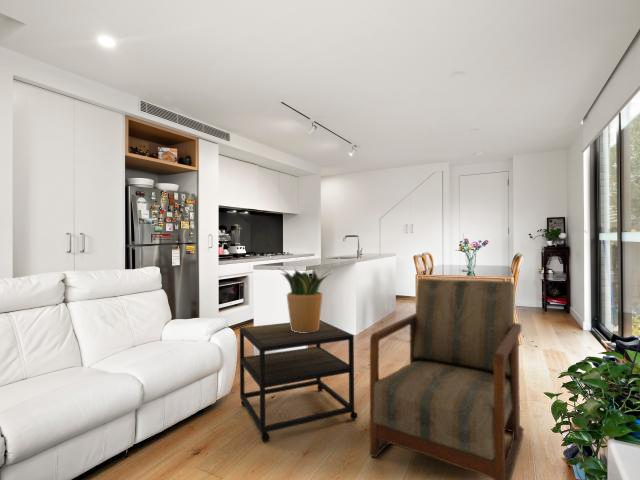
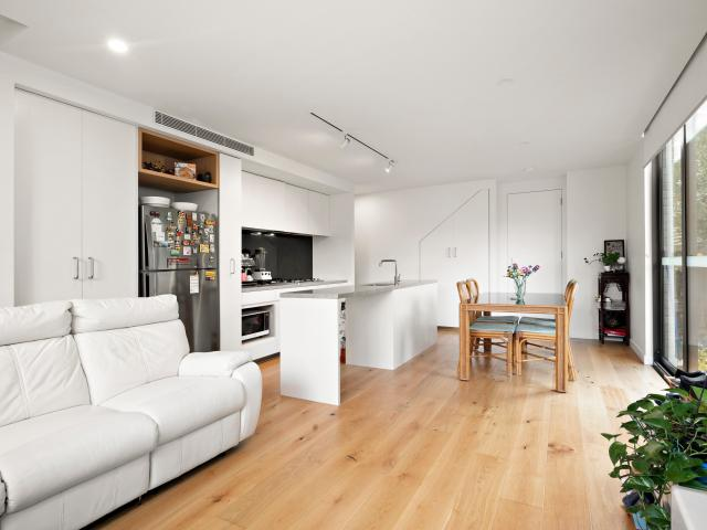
- potted plant [275,266,333,333]
- armchair [369,277,524,480]
- side table [239,319,358,443]
